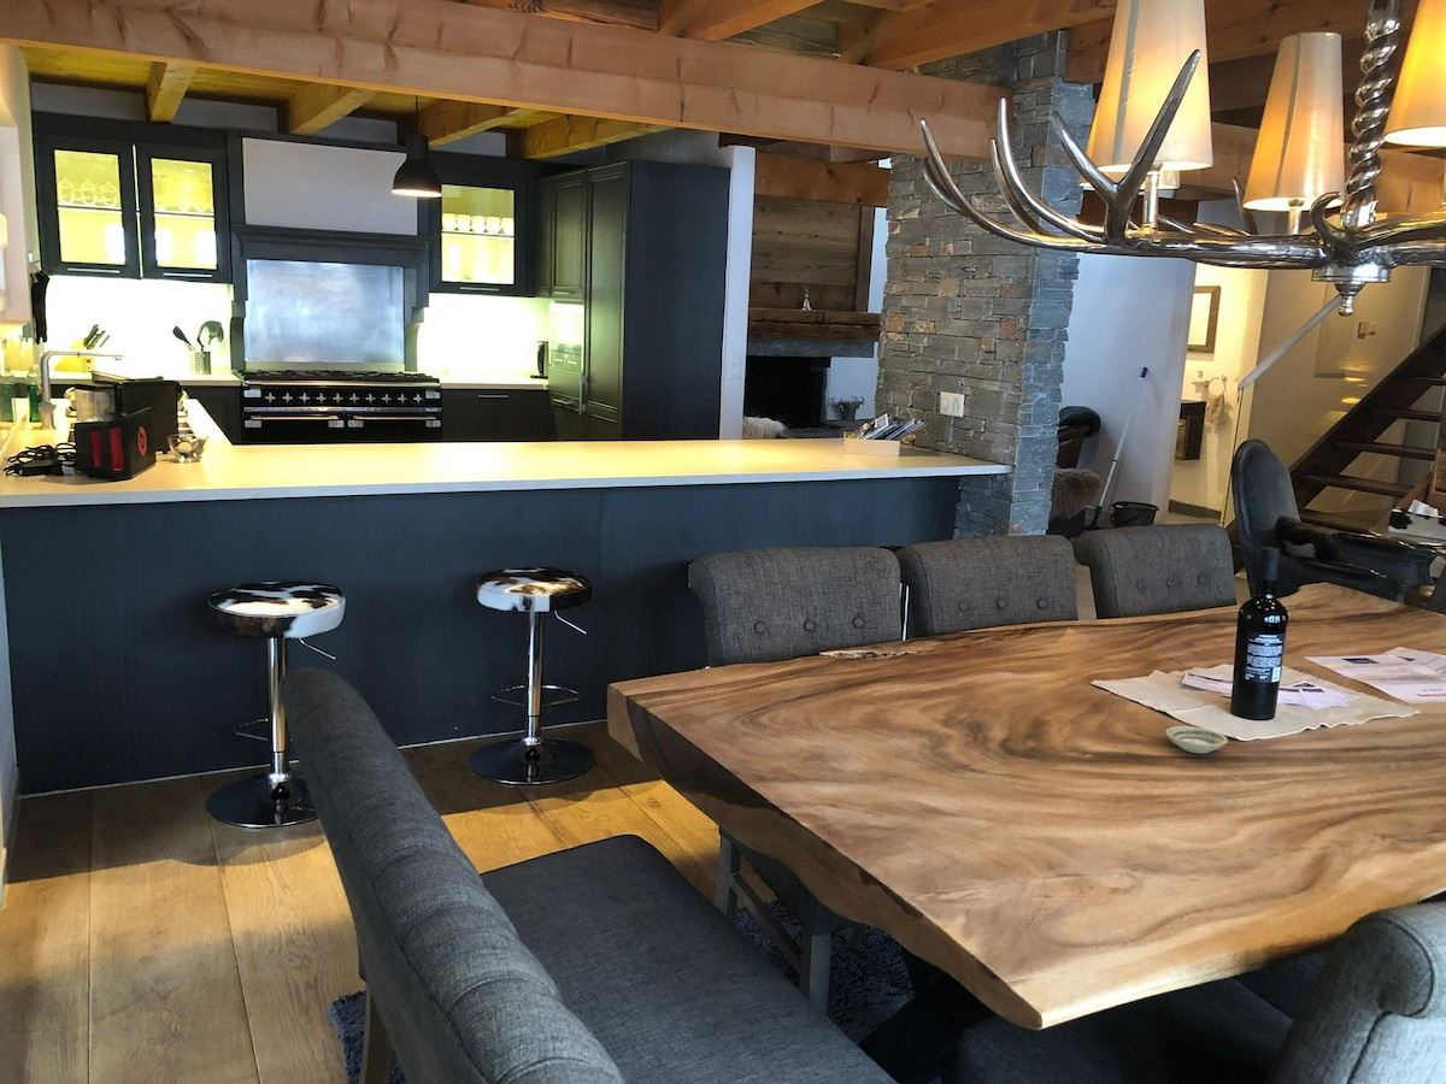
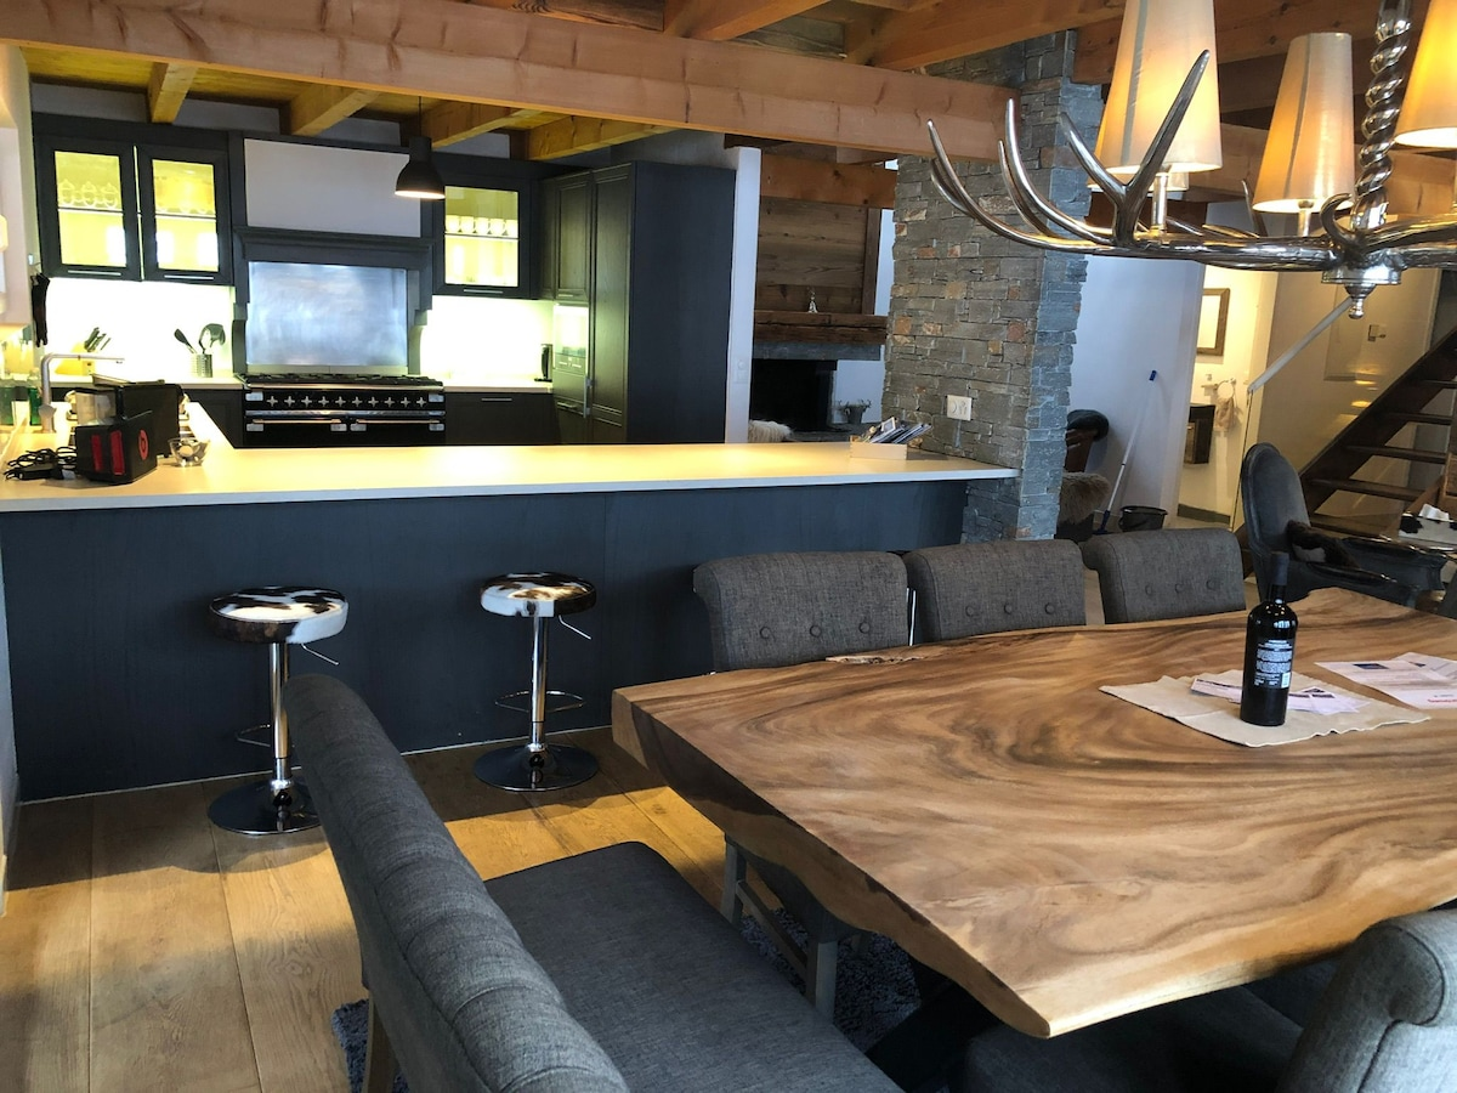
- saucer [1165,725,1229,754]
